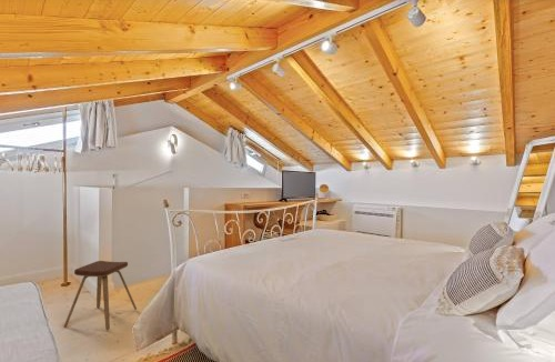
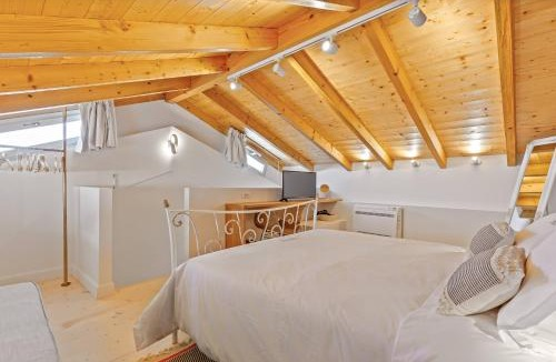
- music stool [63,260,138,331]
